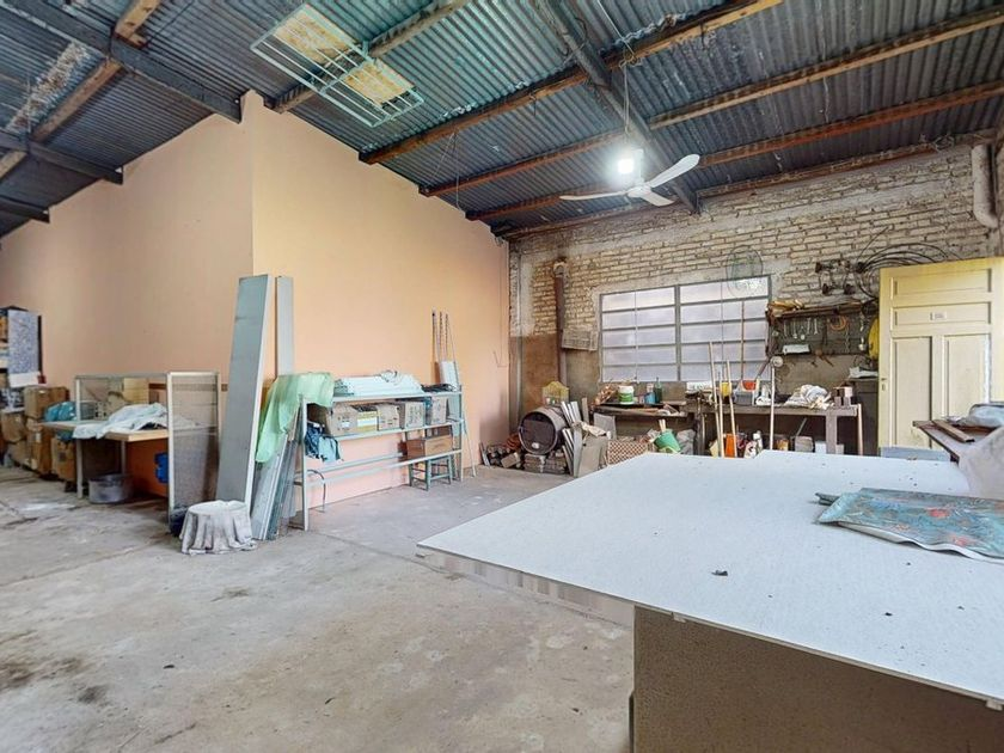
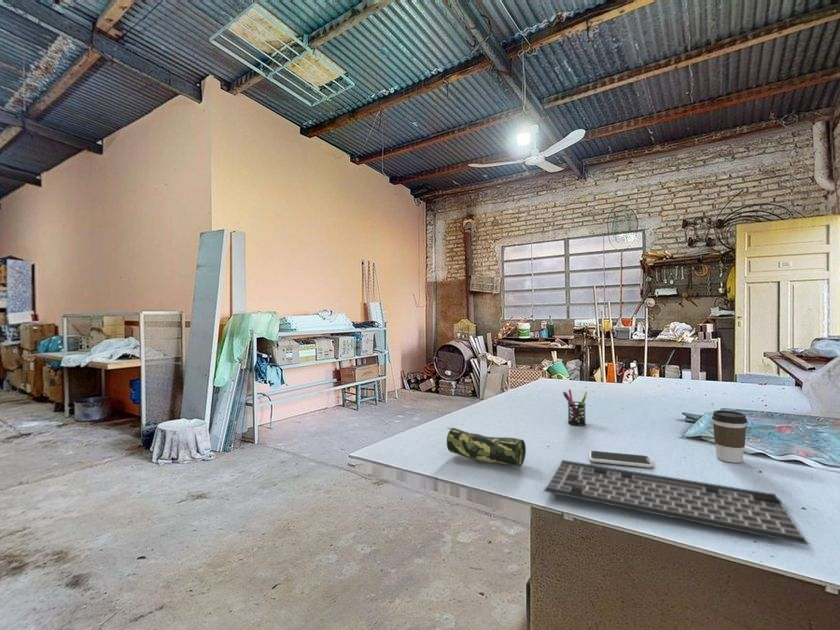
+ keyboard [542,459,810,546]
+ coffee cup [711,409,748,464]
+ pencil case [446,427,527,468]
+ smartphone [588,450,654,469]
+ pen holder [562,389,588,427]
